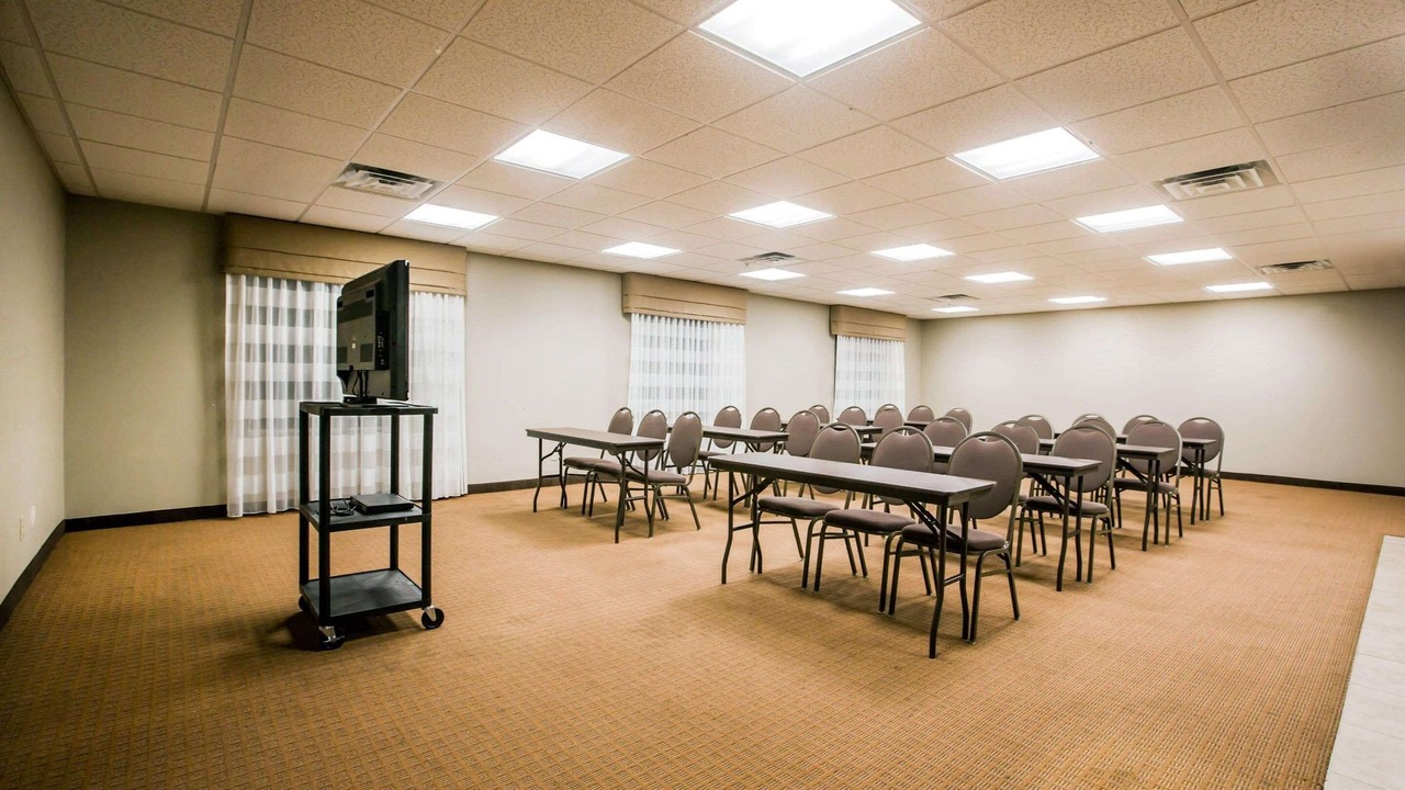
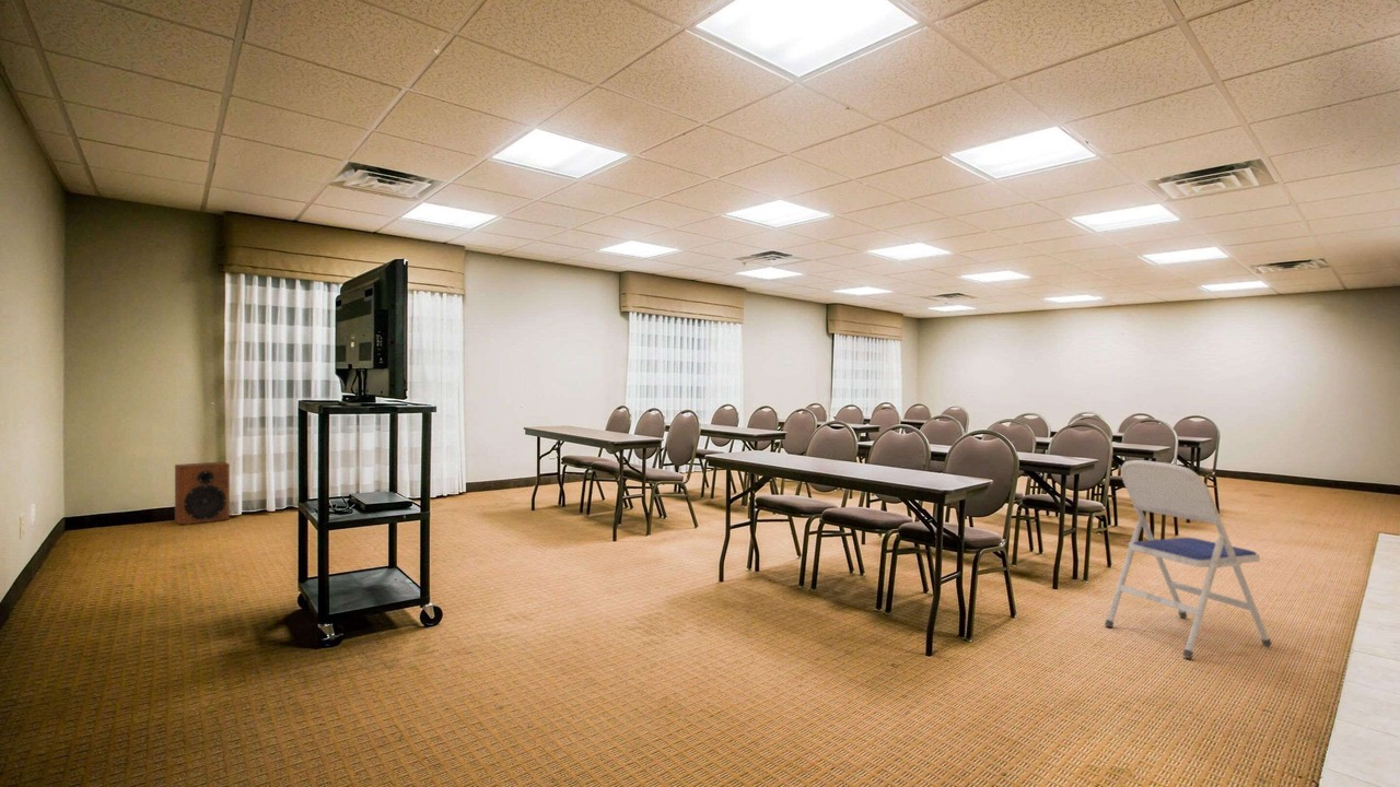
+ folding chair [1104,459,1273,660]
+ speaker [174,460,231,526]
